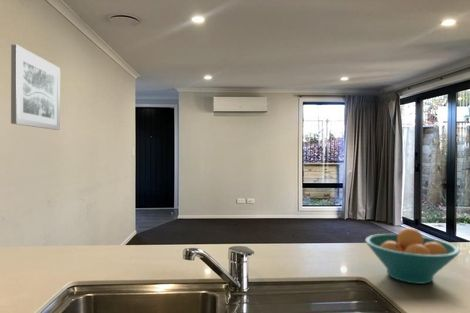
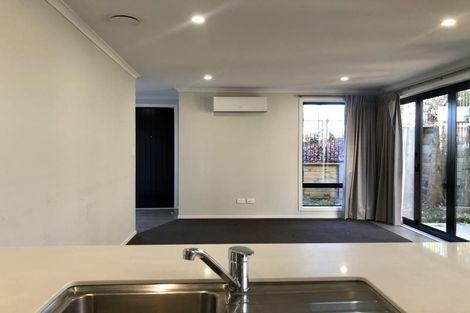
- wall art [10,44,61,131]
- fruit bowl [364,227,461,285]
